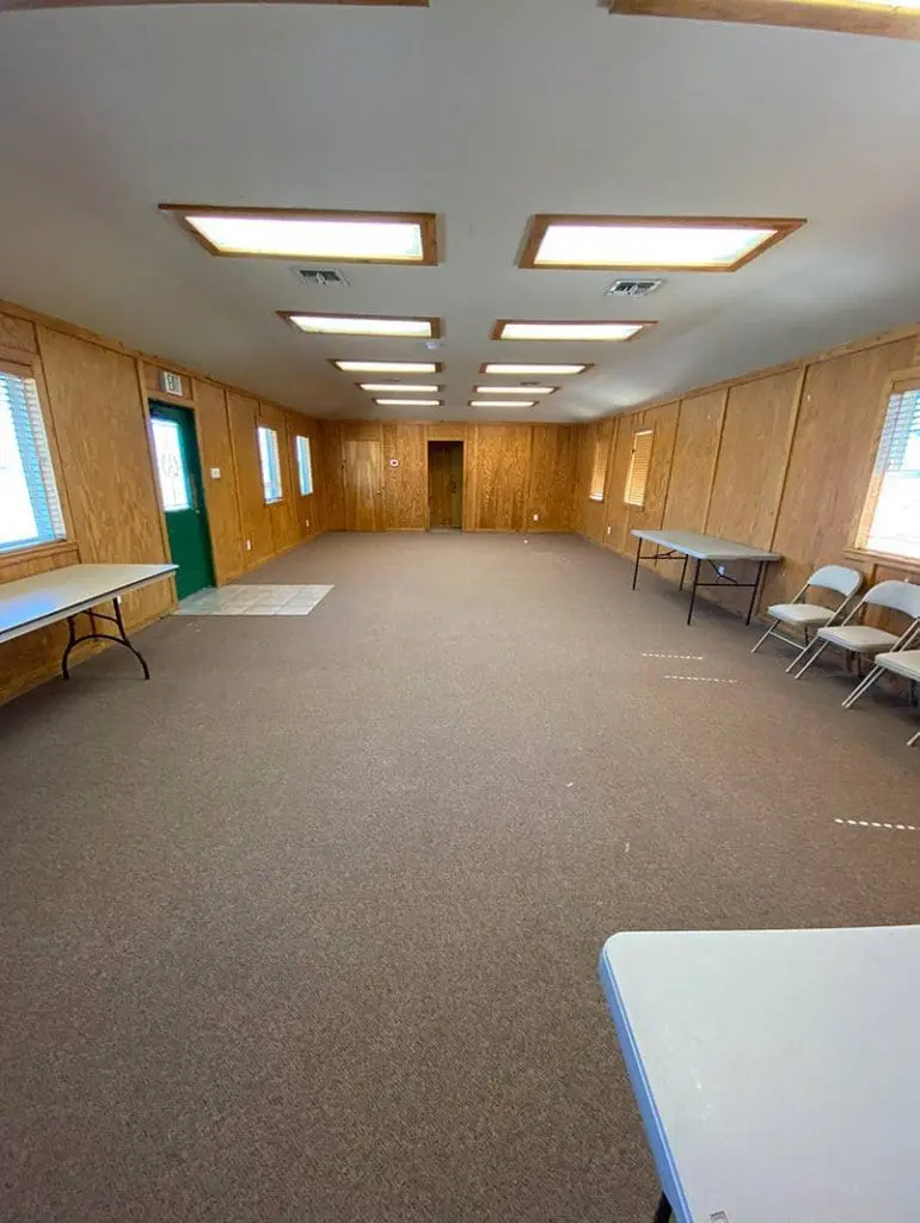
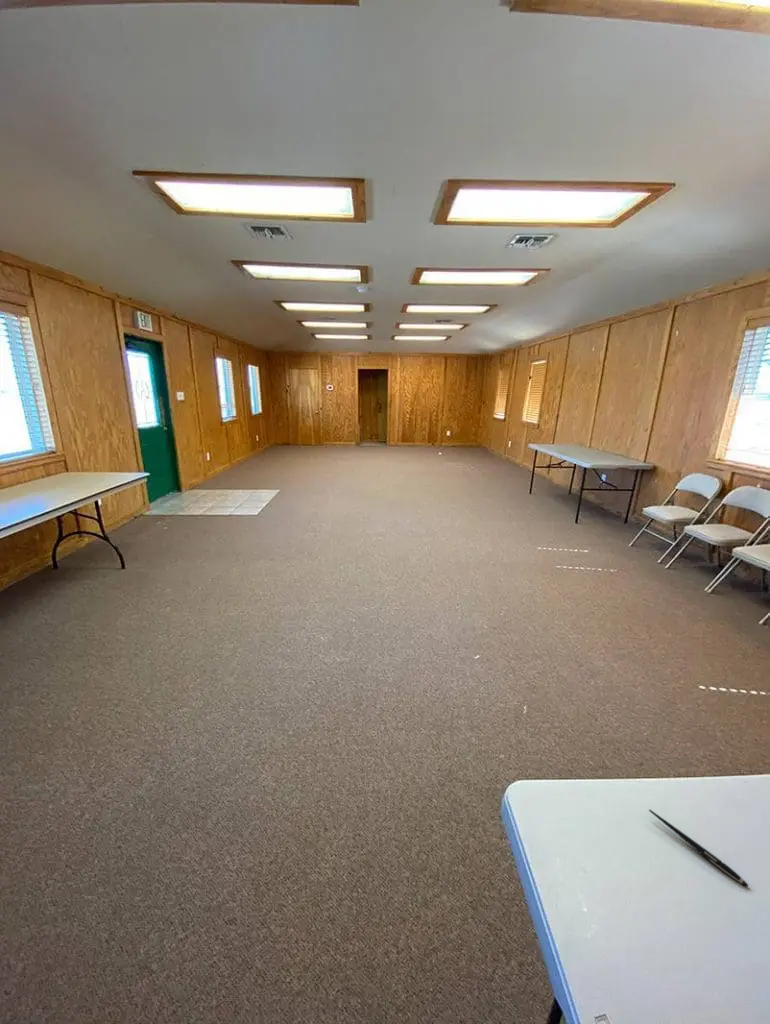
+ pen [648,808,749,888]
